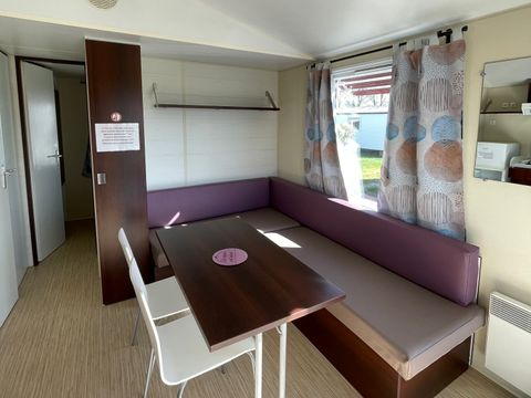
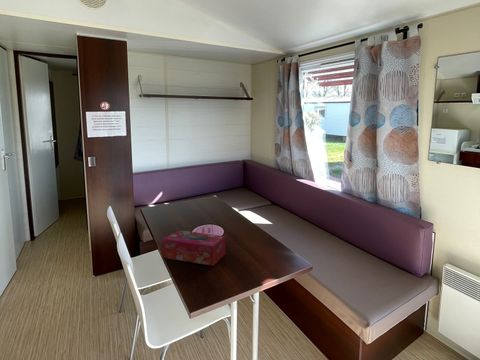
+ tissue box [161,229,227,267]
